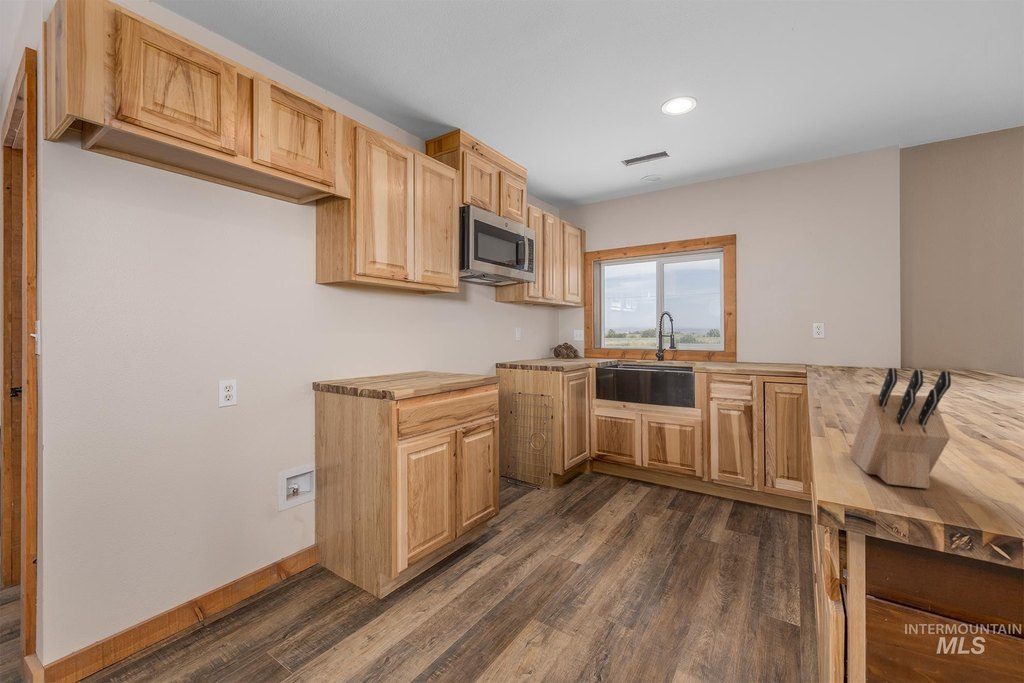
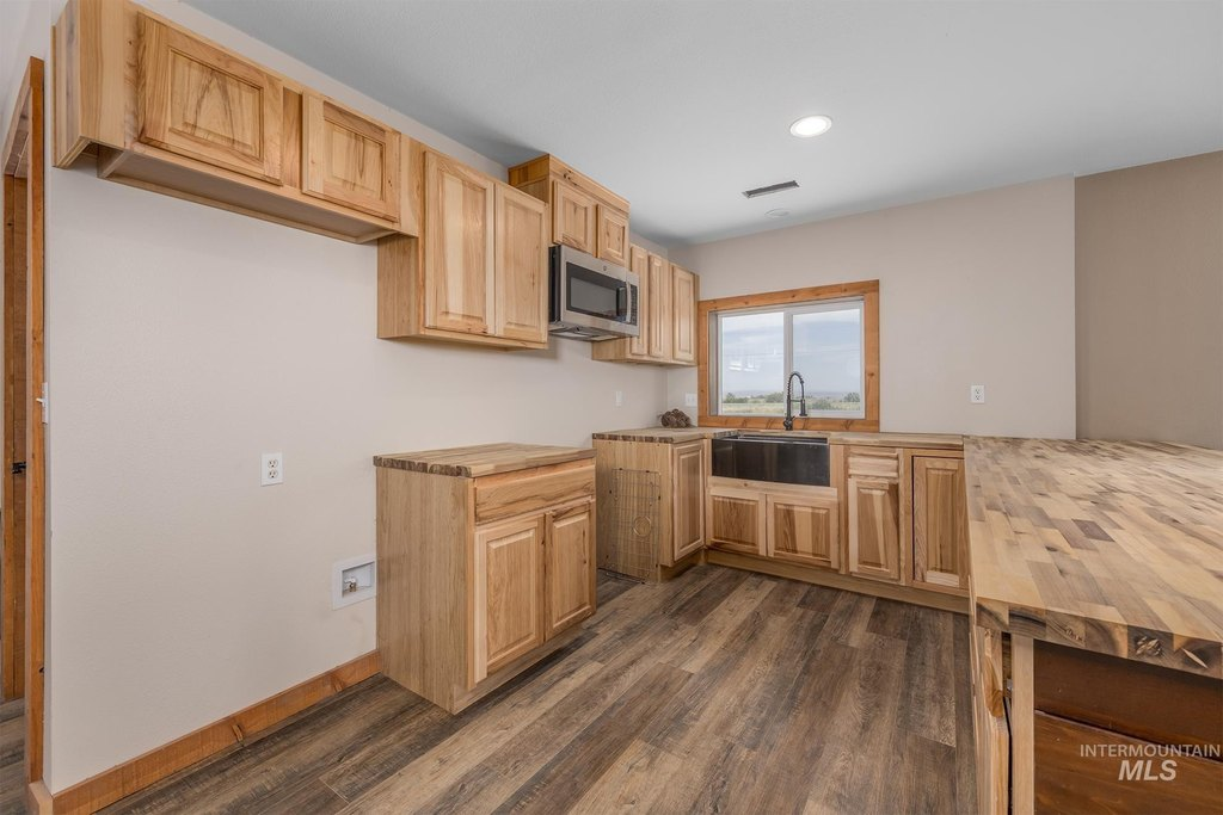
- knife block [849,367,952,490]
